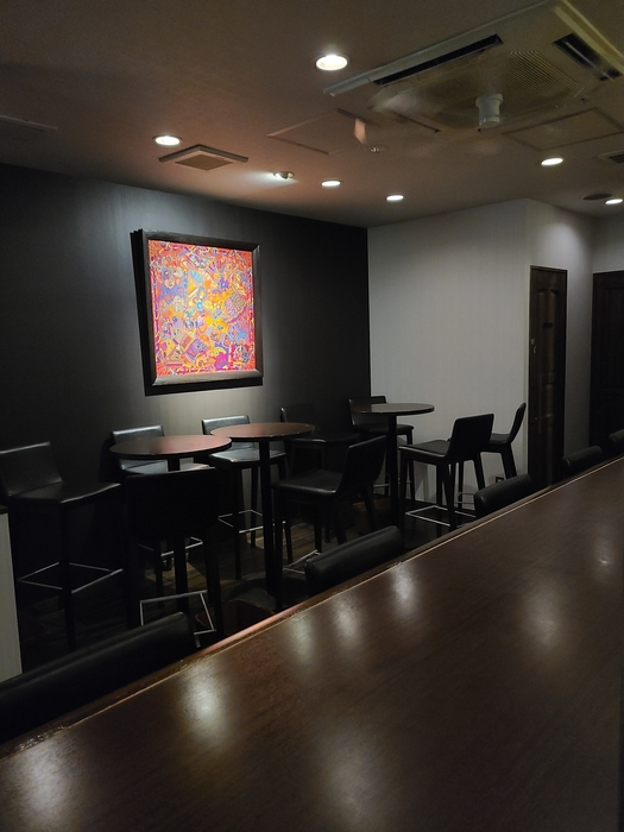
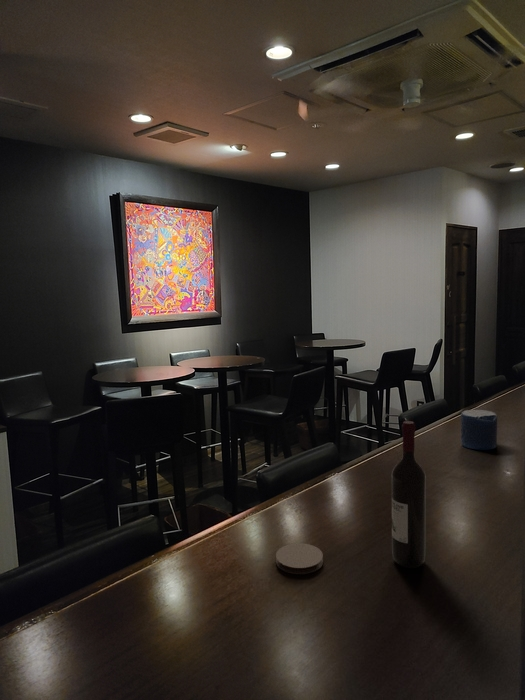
+ coaster [275,542,324,575]
+ candle [460,409,498,451]
+ wine bottle [391,420,427,569]
